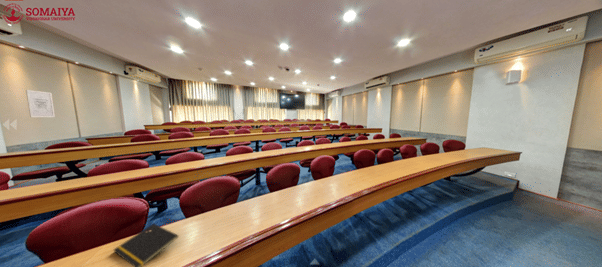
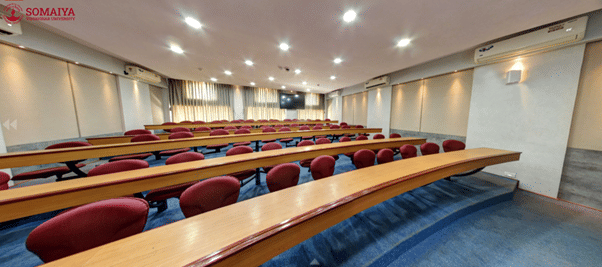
- wall art [25,89,56,118]
- notepad [112,223,180,267]
